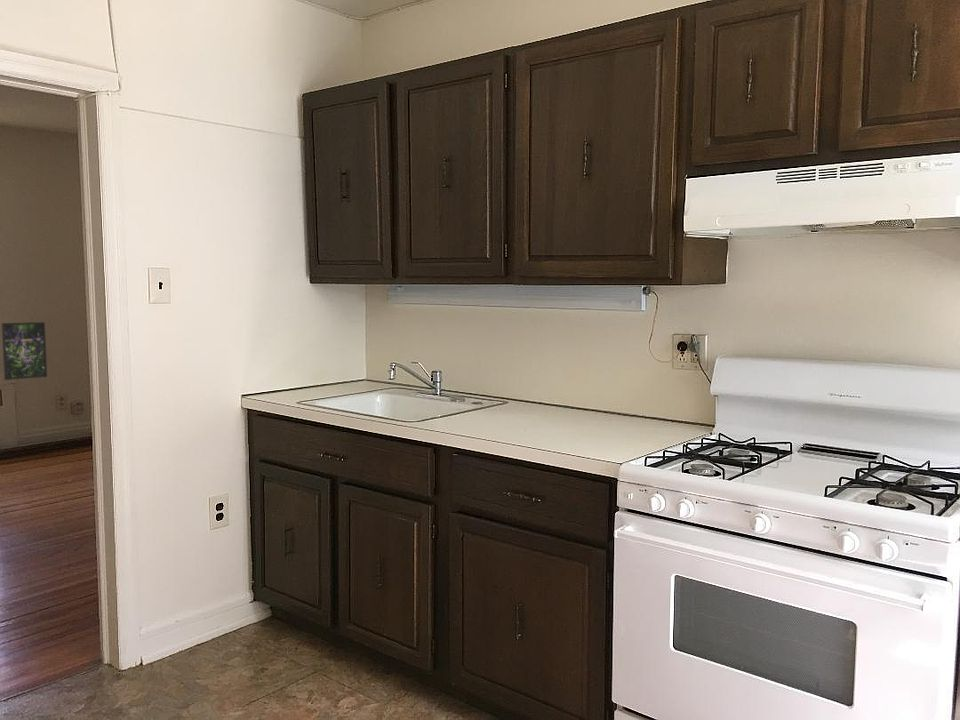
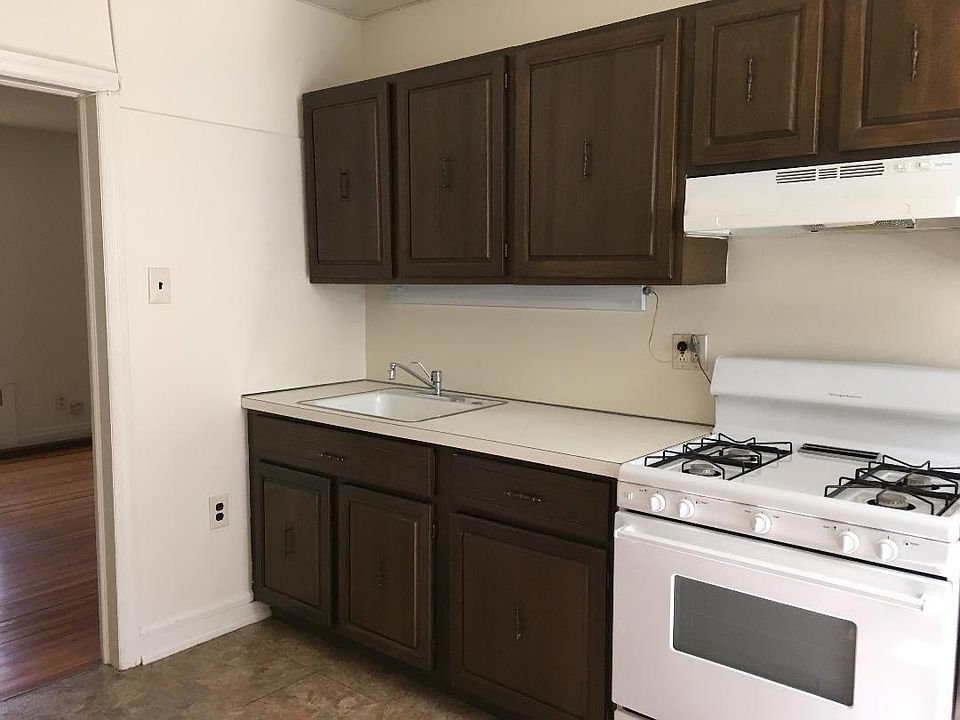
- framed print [0,321,48,381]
